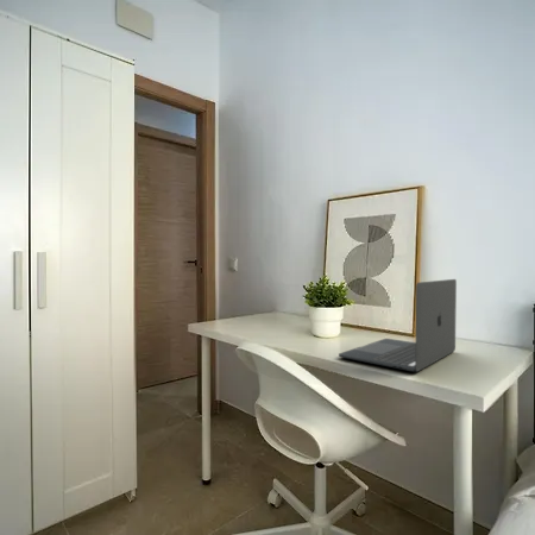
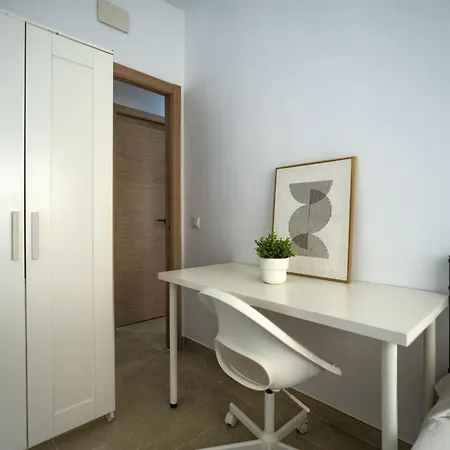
- laptop [338,278,458,372]
